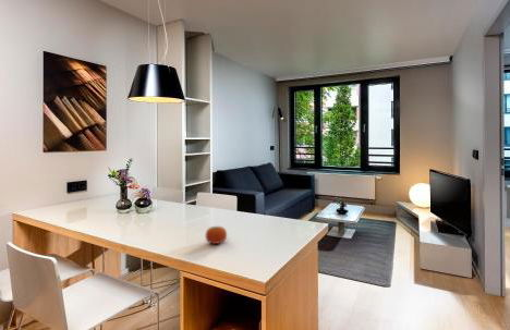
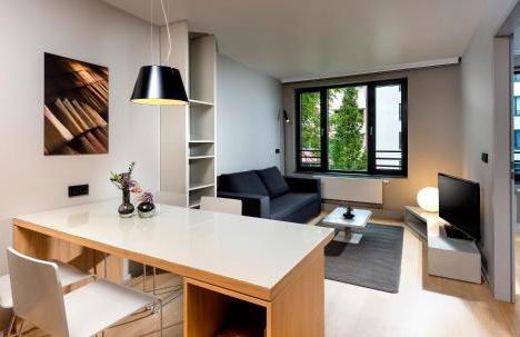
- fruit [205,225,228,245]
